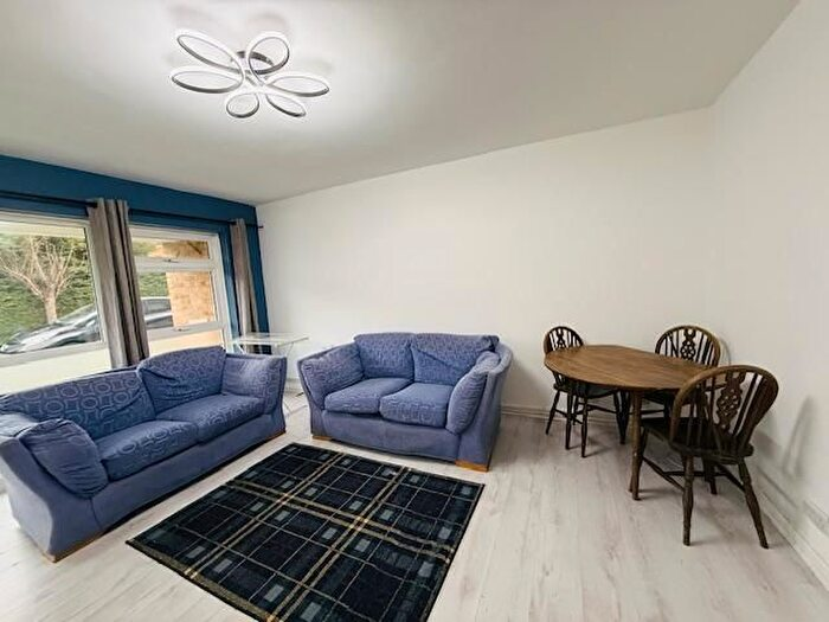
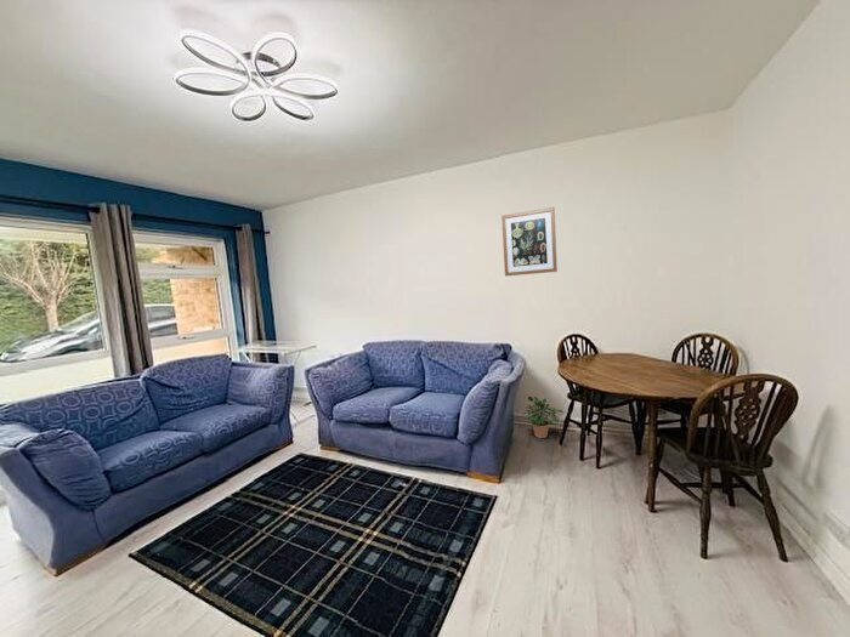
+ potted plant [522,396,565,439]
+ wall art [500,206,559,277]
